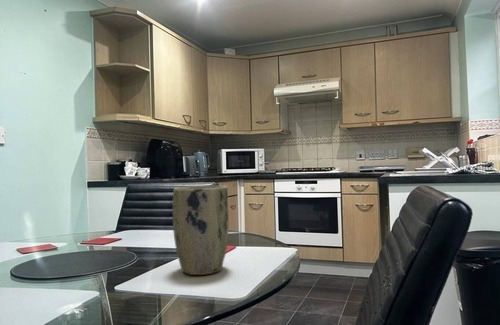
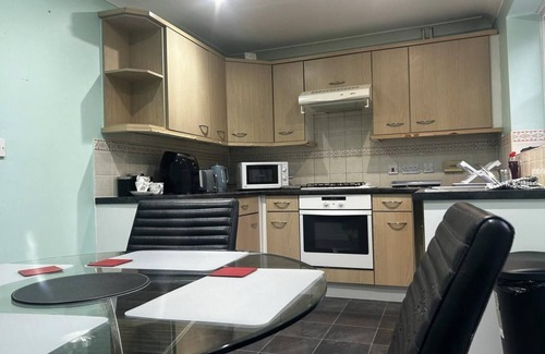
- plant pot [172,185,230,276]
